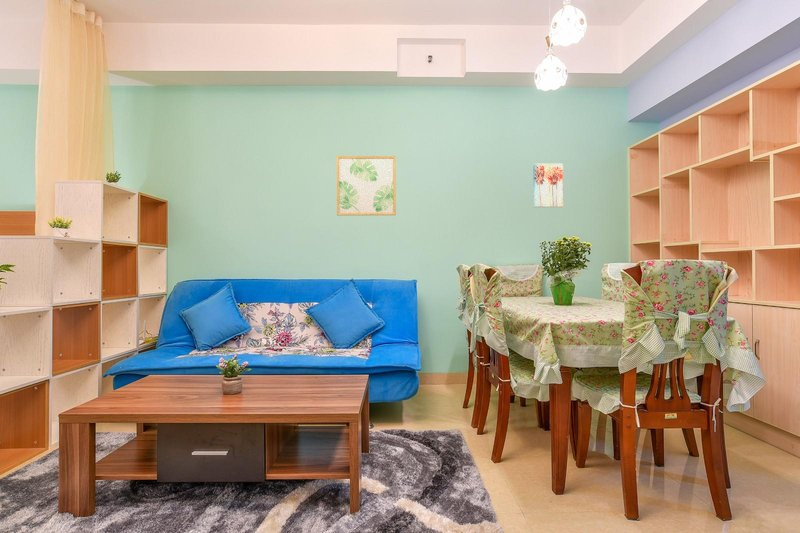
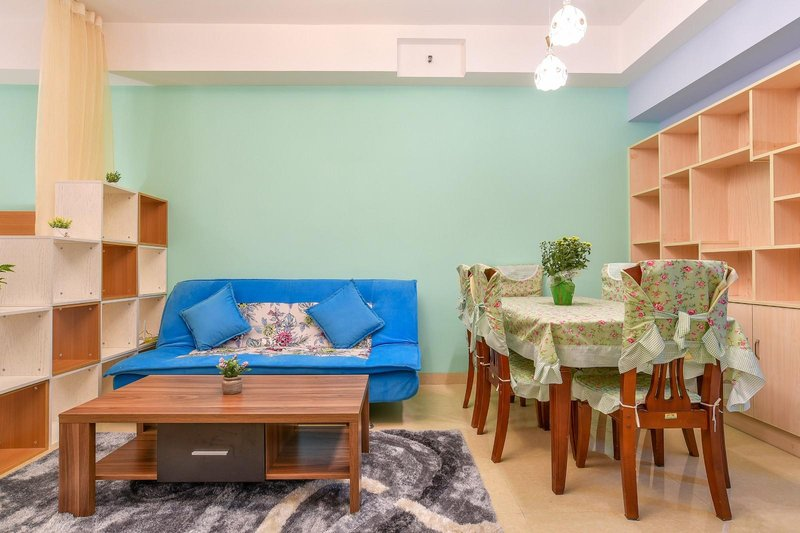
- wall art [336,155,397,216]
- wall art [532,162,564,208]
